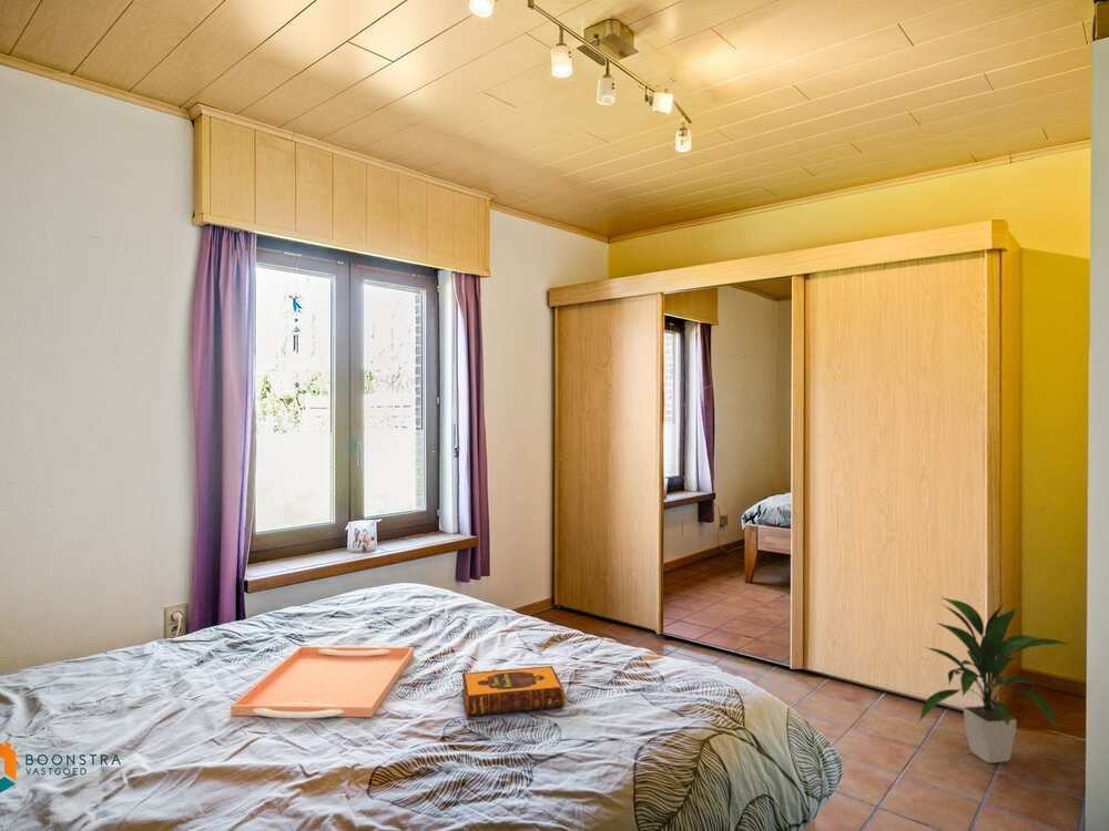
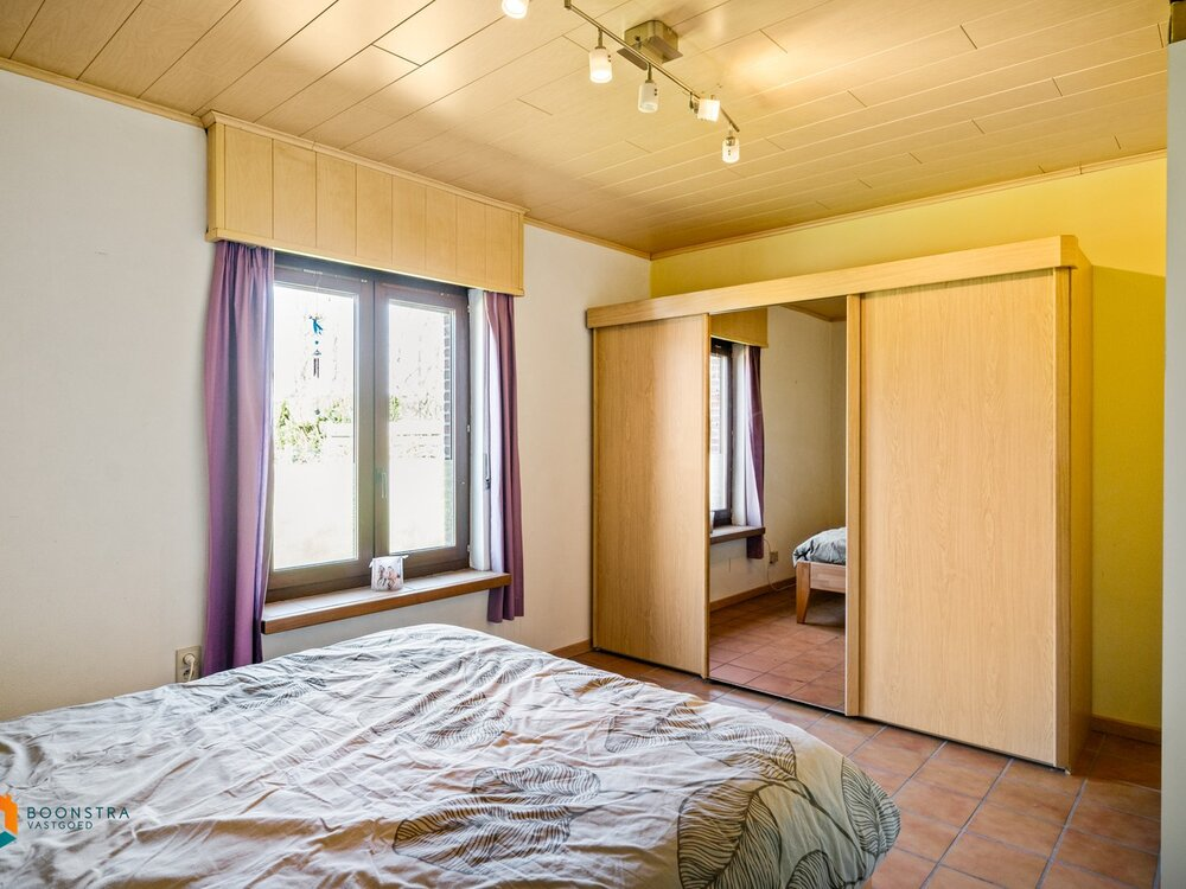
- serving tray [230,645,415,719]
- hardback book [461,665,566,718]
- indoor plant [918,596,1076,765]
